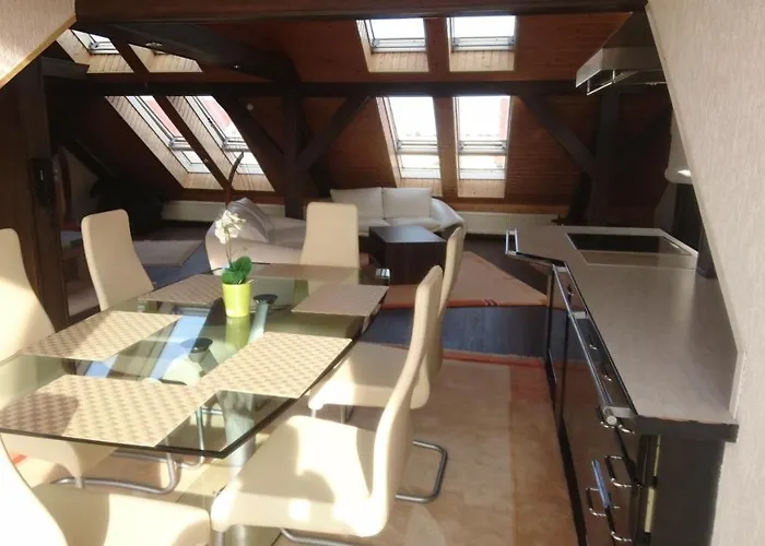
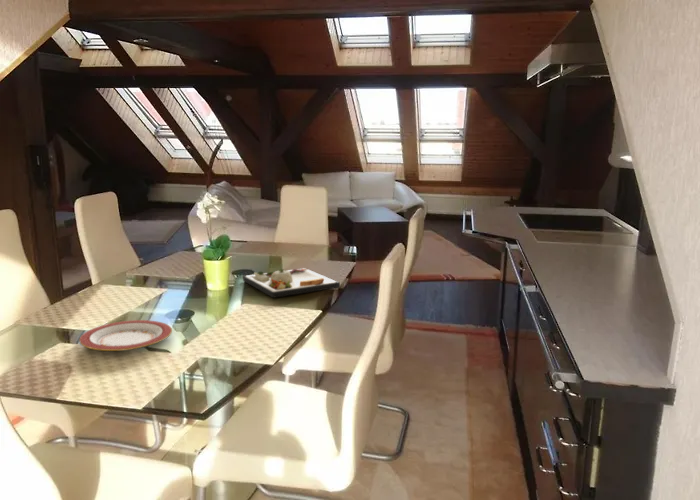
+ plate [78,319,173,352]
+ dinner plate [242,267,341,299]
